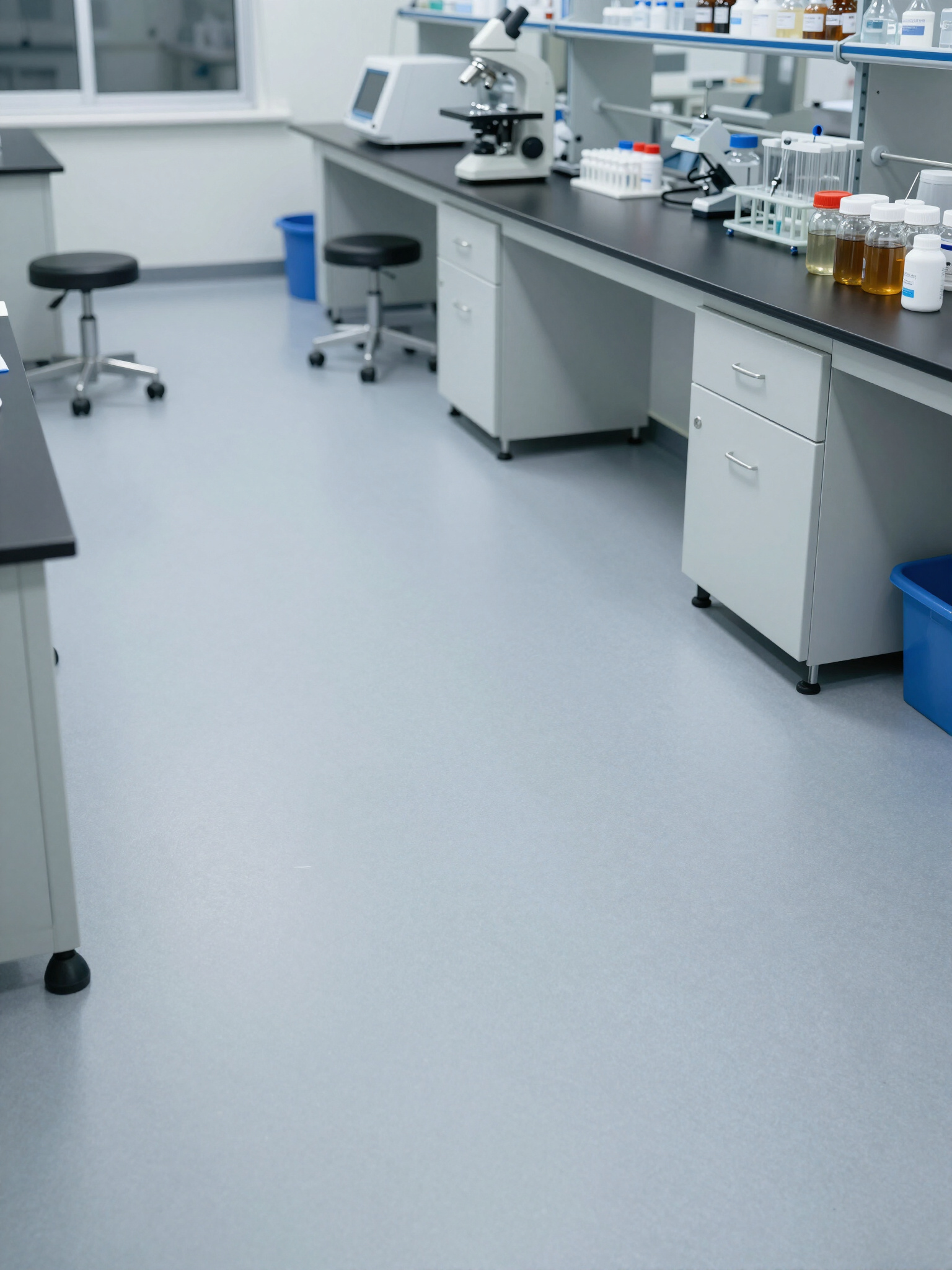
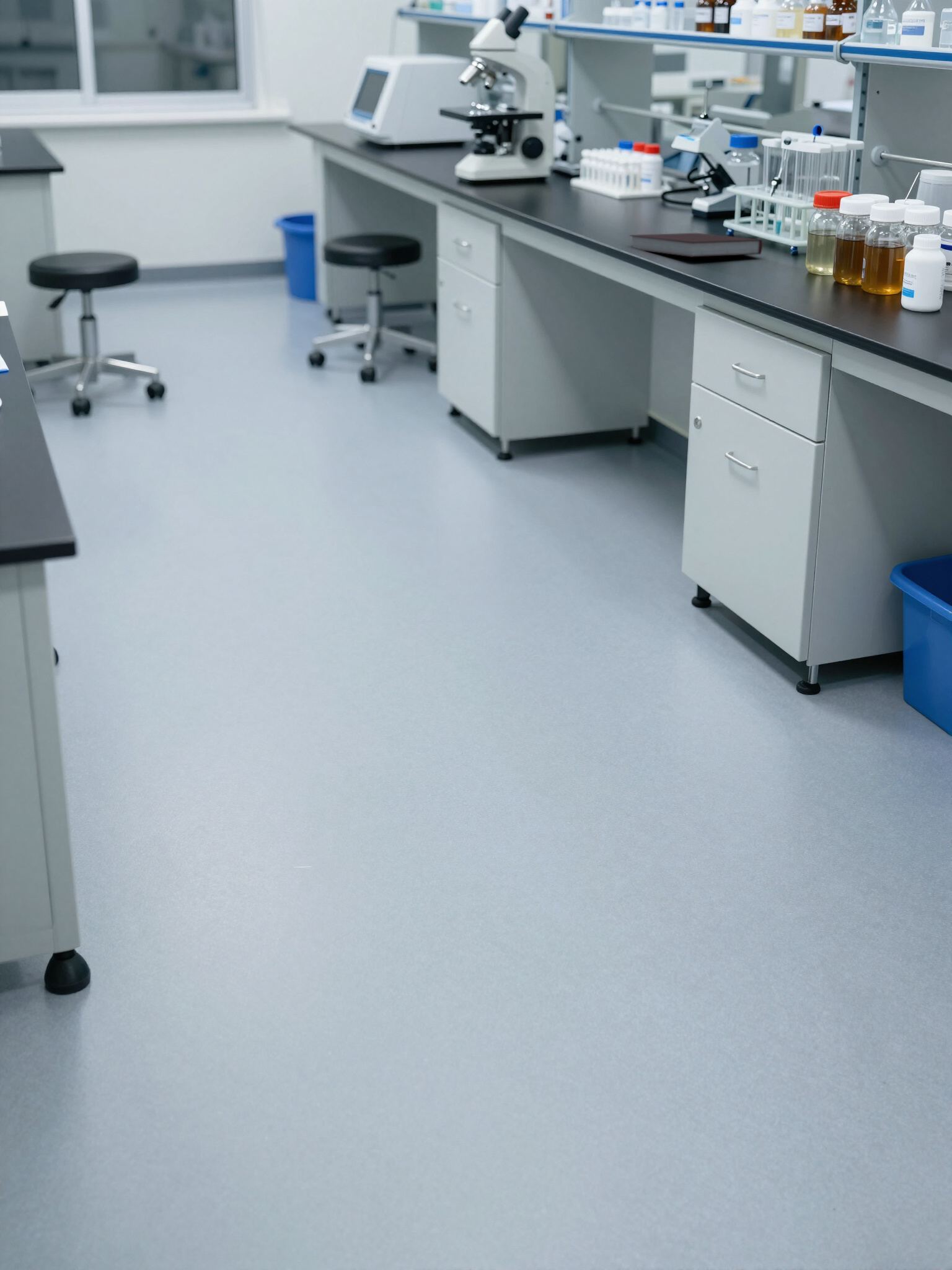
+ notebook [629,233,763,258]
